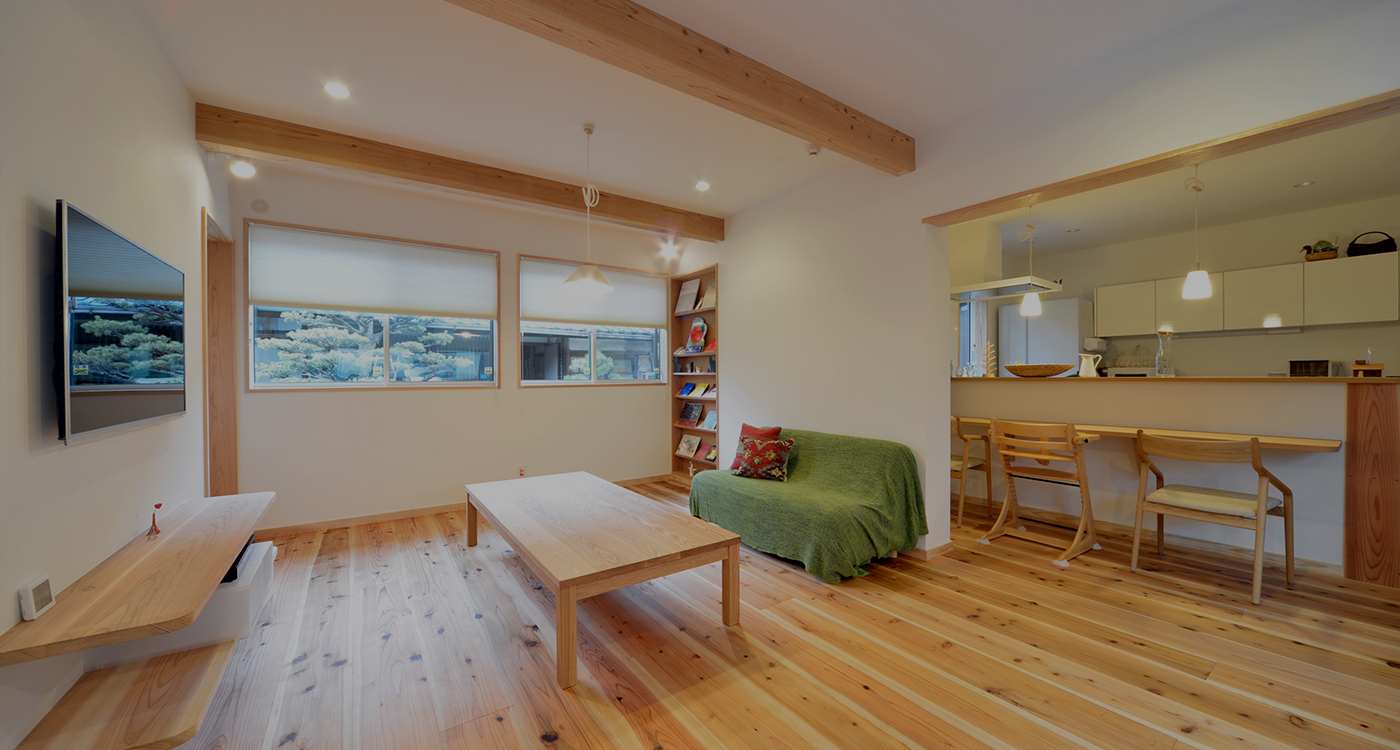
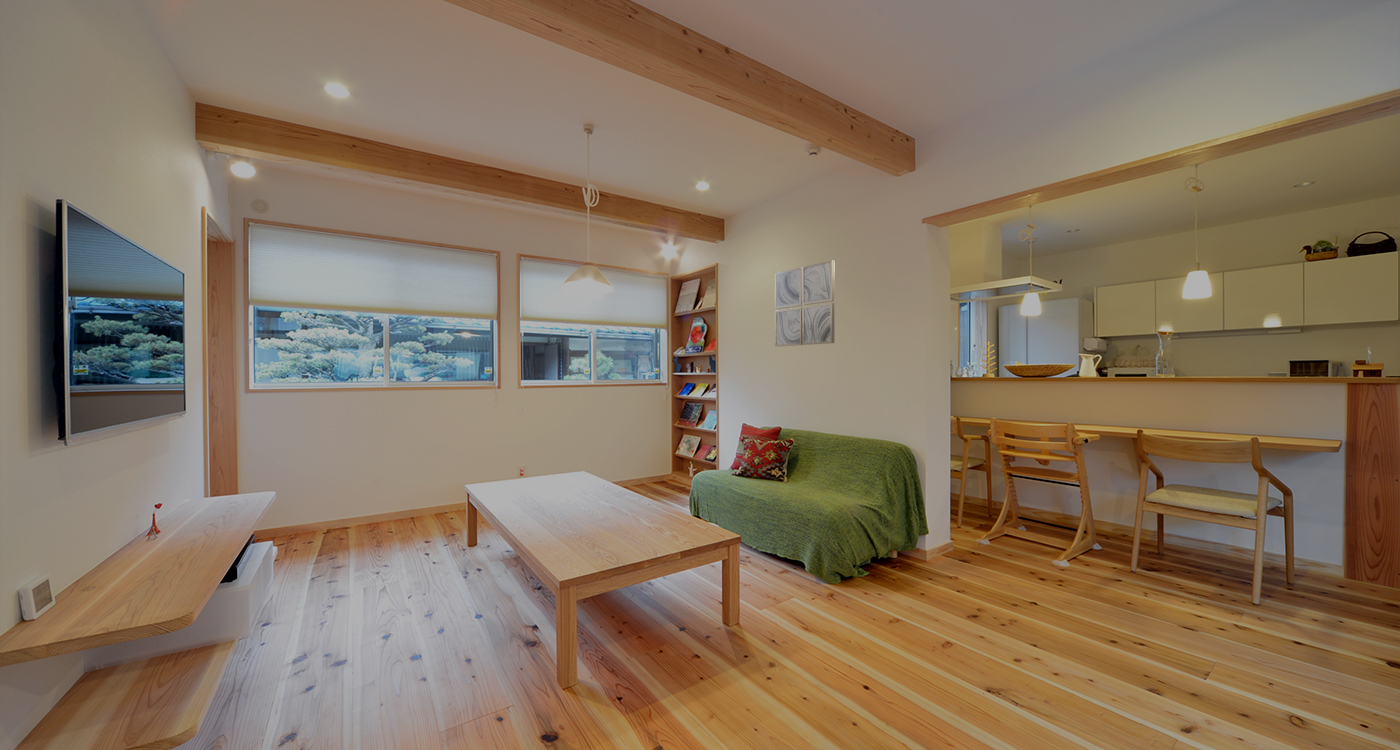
+ wall art [774,260,835,347]
